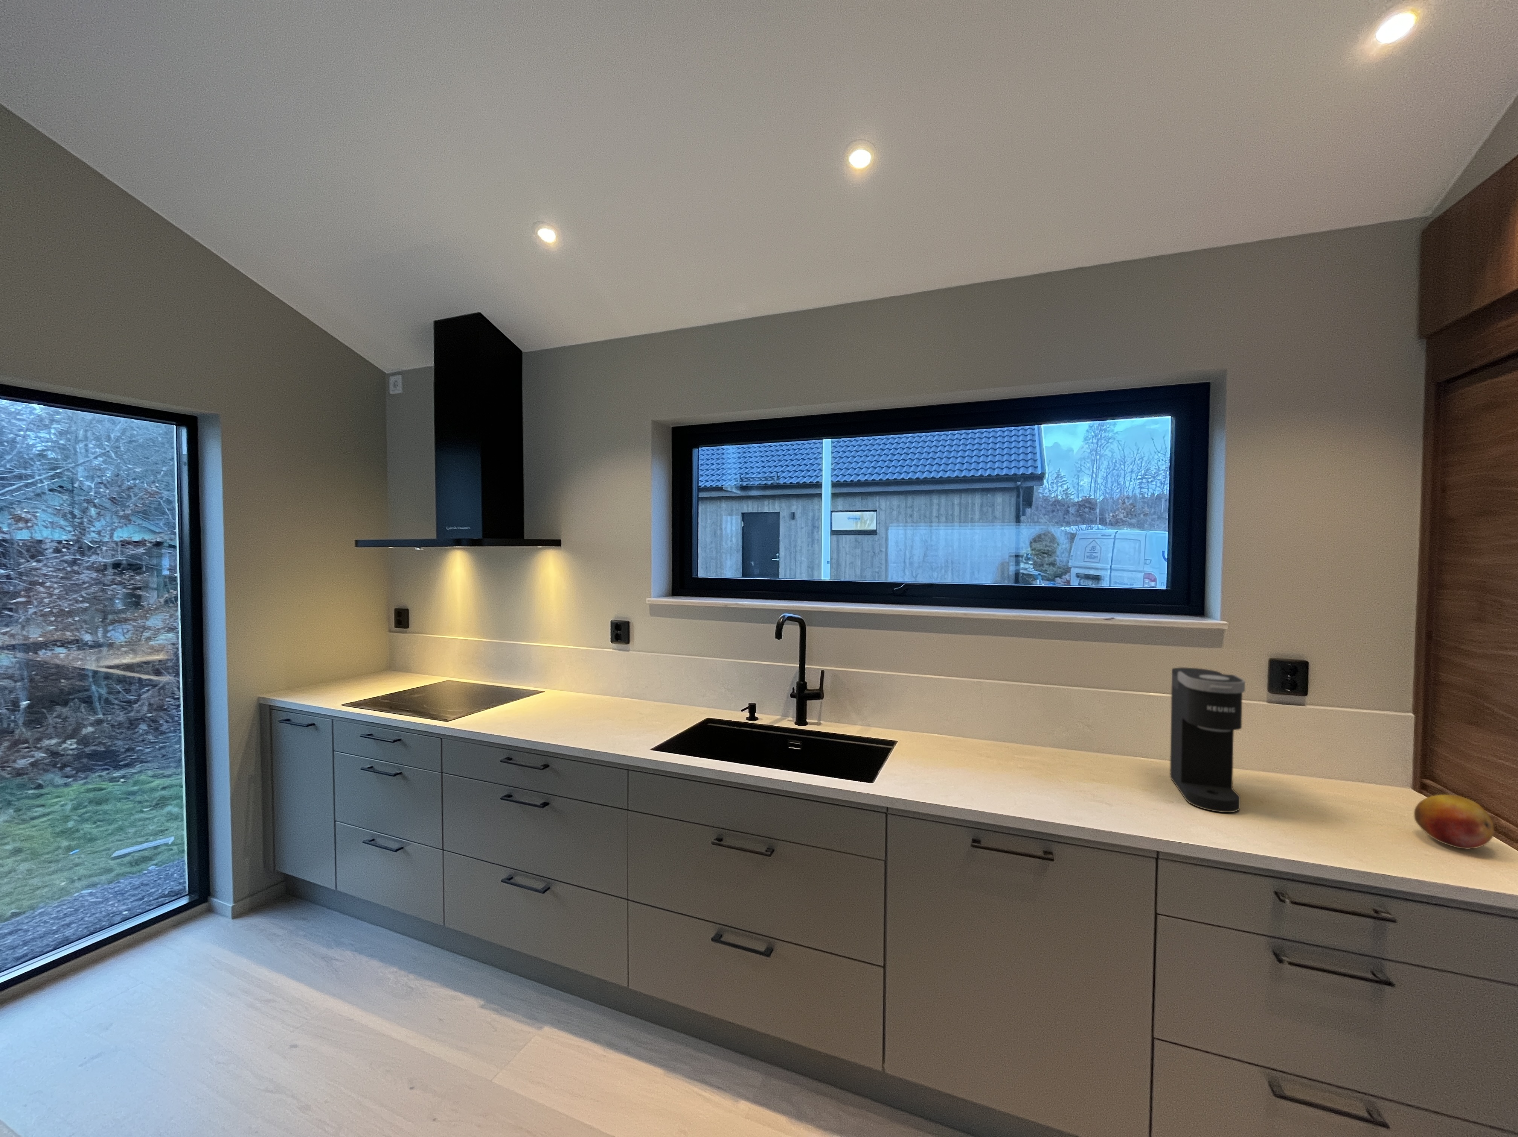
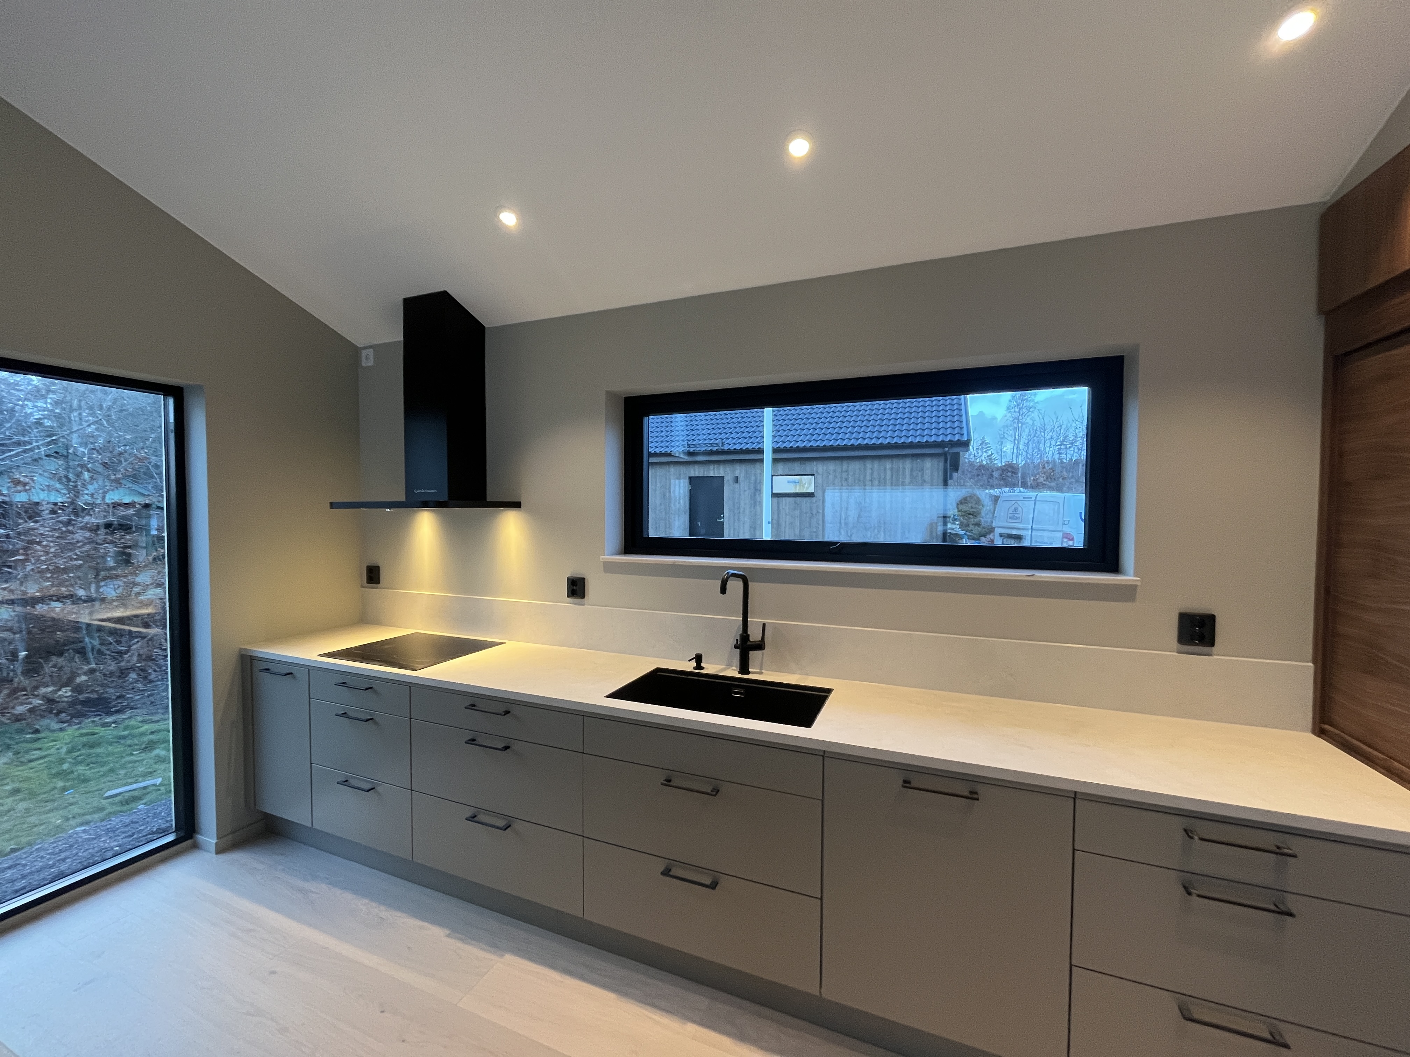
- fruit [1414,794,1494,849]
- coffee maker [1170,666,1245,813]
